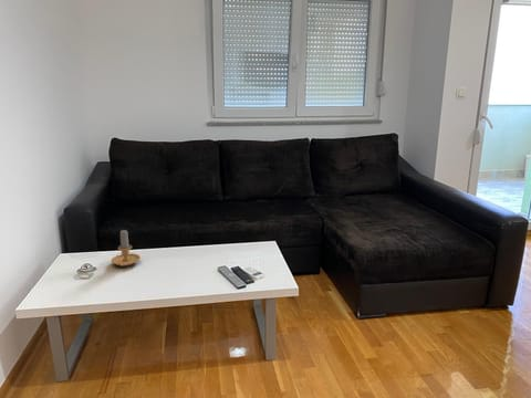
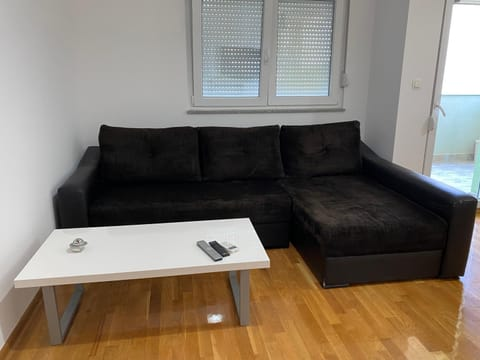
- candle [111,228,142,268]
